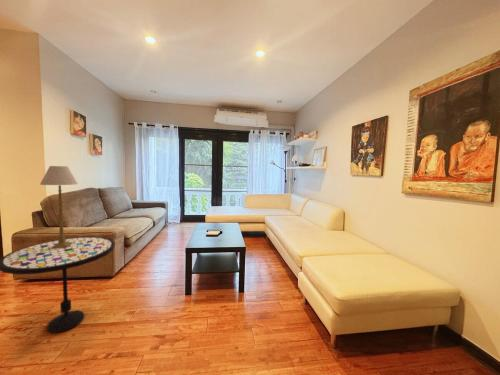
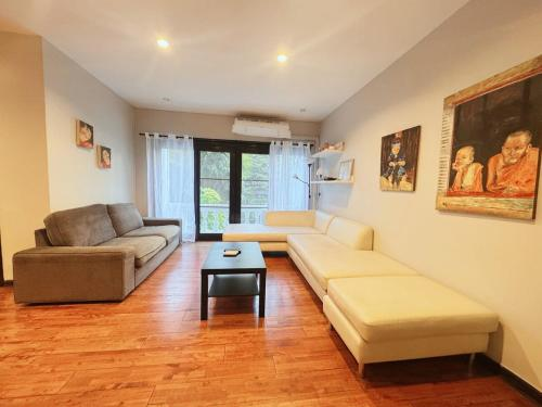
- side table [0,236,116,334]
- table lamp [39,165,79,249]
